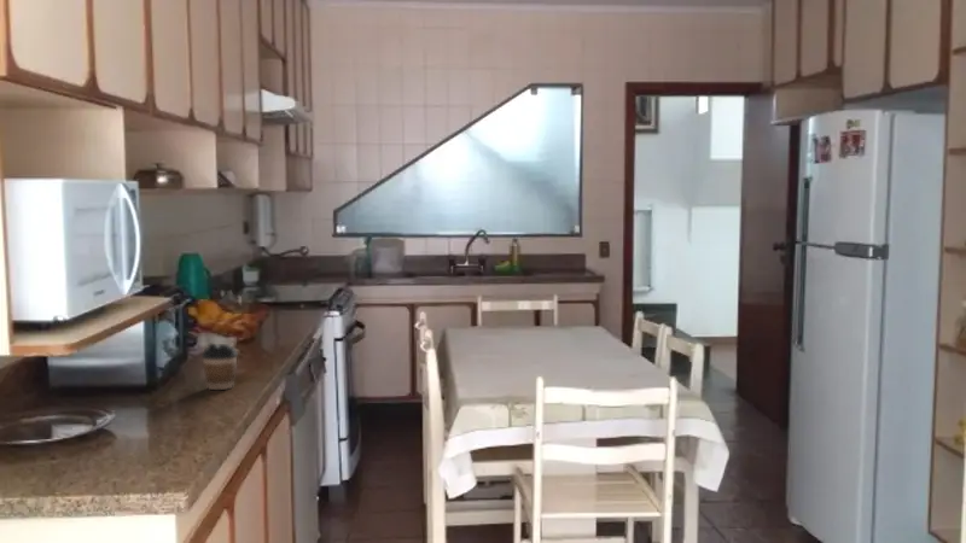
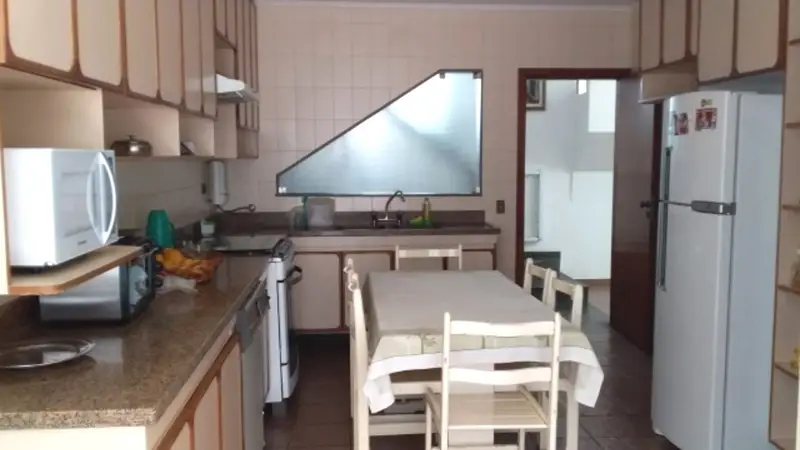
- coffee cup [200,343,239,391]
